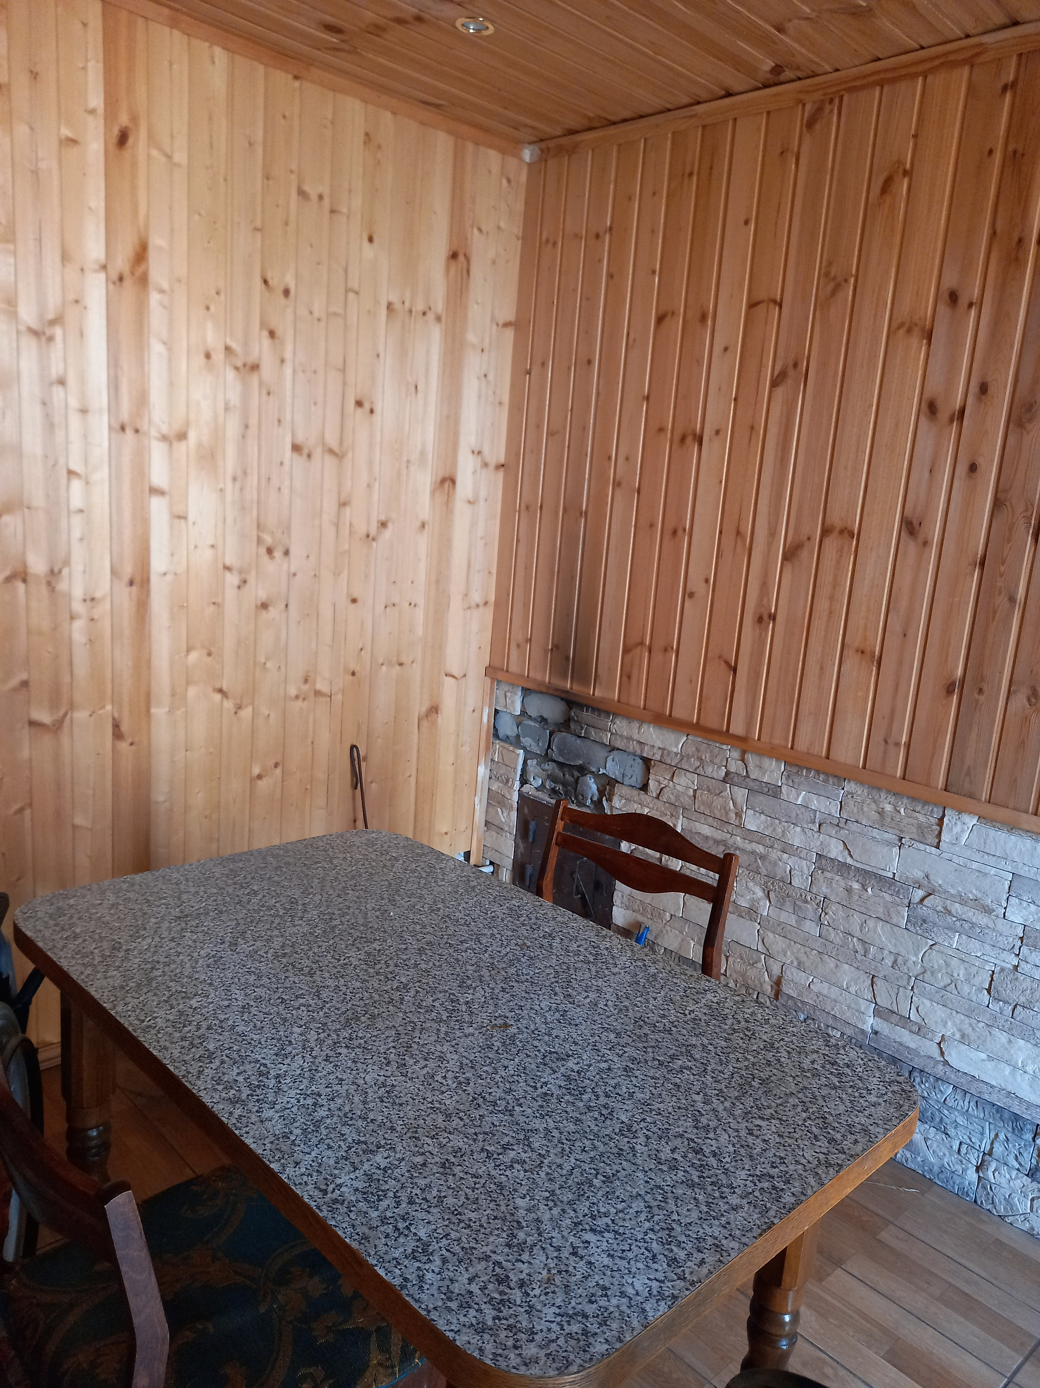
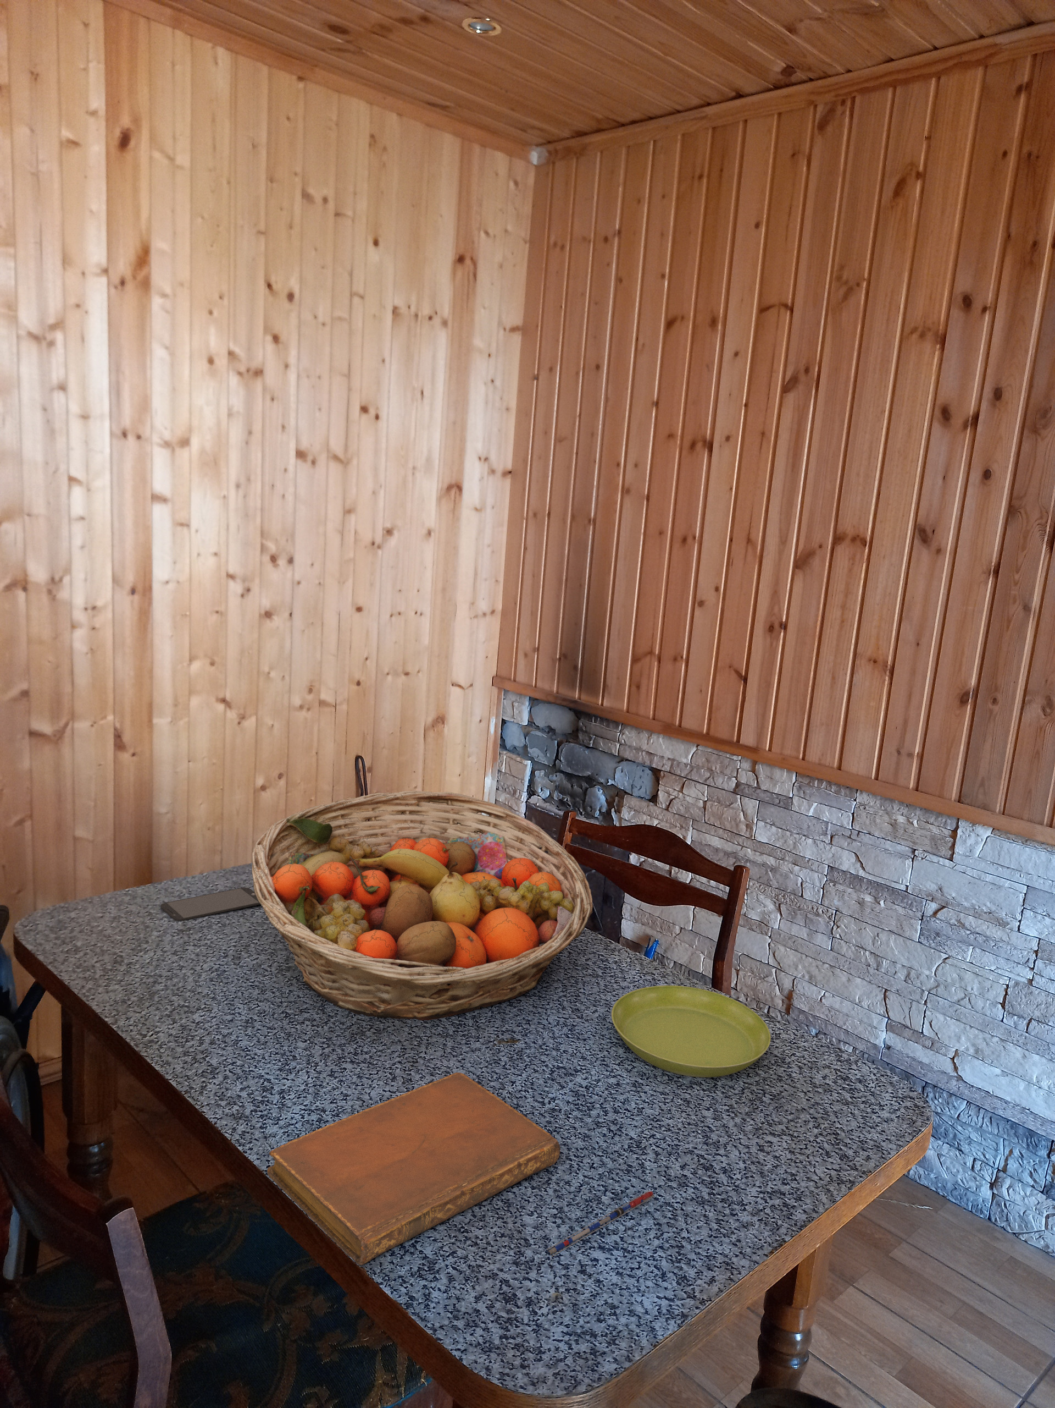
+ fruit basket [252,790,594,1021]
+ notebook [267,1072,561,1266]
+ pen [546,1190,655,1257]
+ saucer [611,986,771,1078]
+ smartphone [160,887,260,921]
